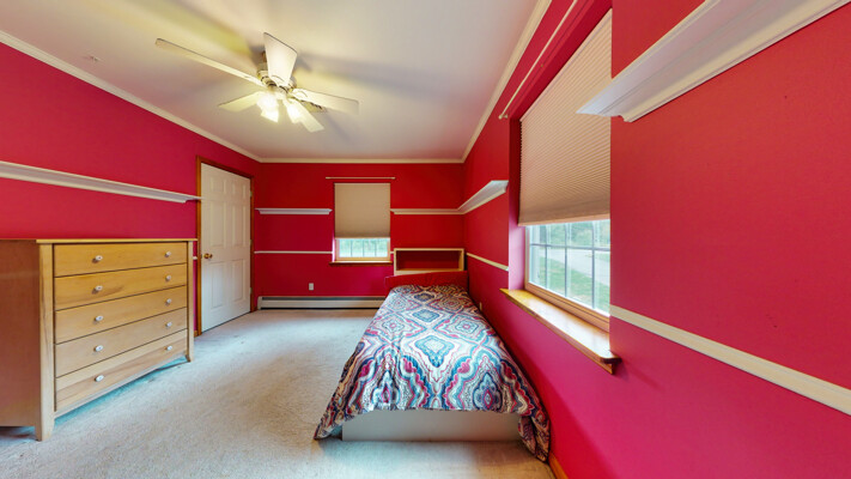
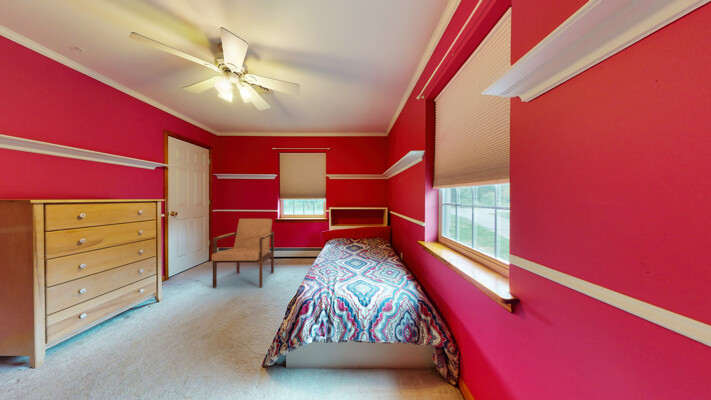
+ armchair [211,218,275,289]
